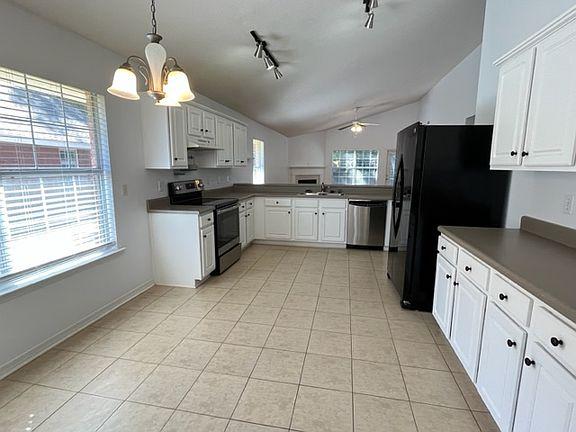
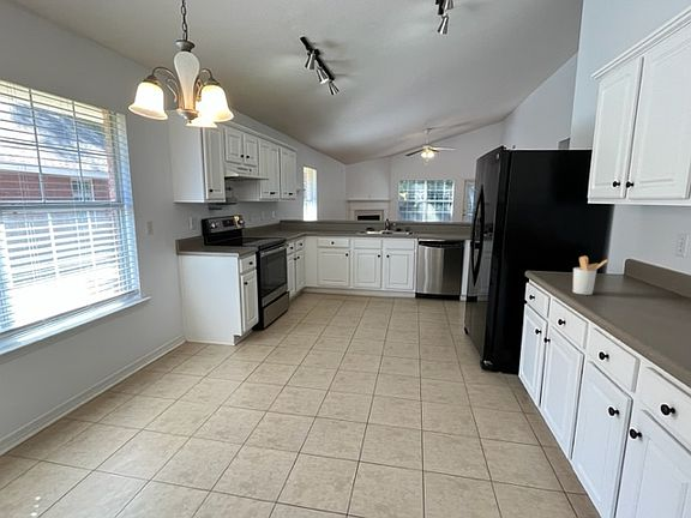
+ utensil holder [572,255,609,296]
